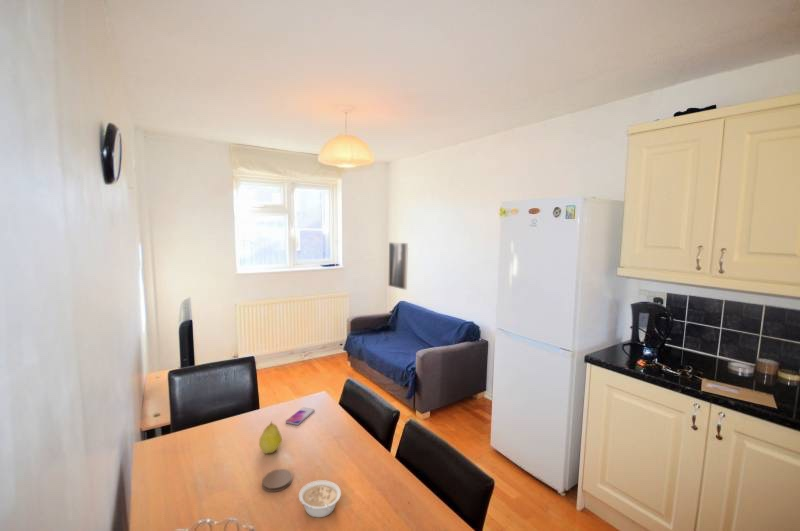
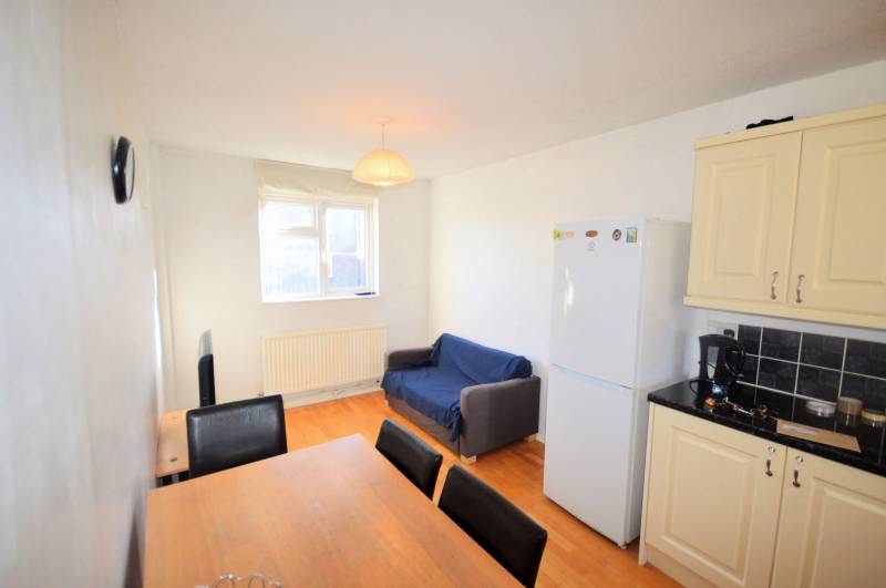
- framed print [387,242,409,291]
- fruit [258,420,283,455]
- coaster [262,468,293,493]
- legume [298,479,342,519]
- smartphone [284,407,316,426]
